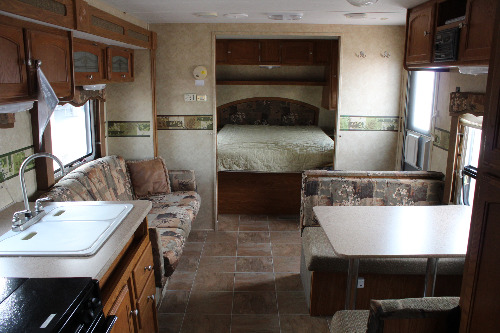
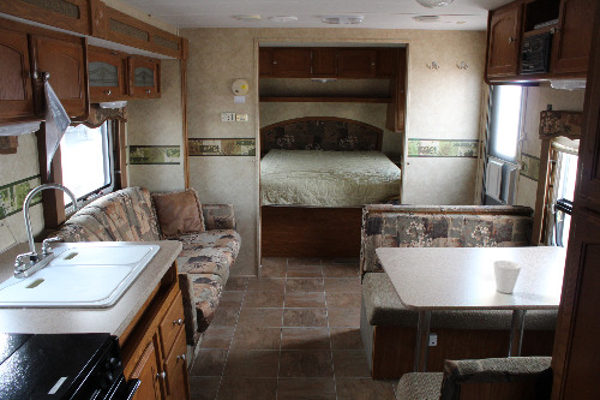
+ cup [492,259,523,294]
